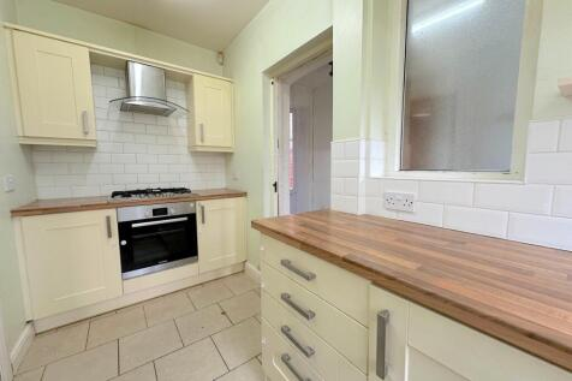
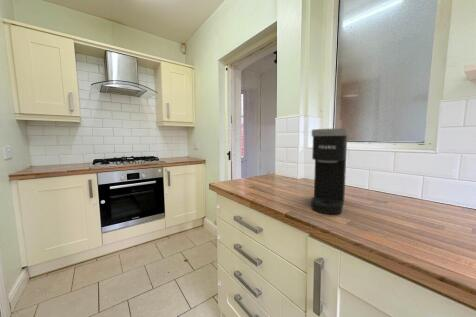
+ coffee maker [310,128,349,215]
